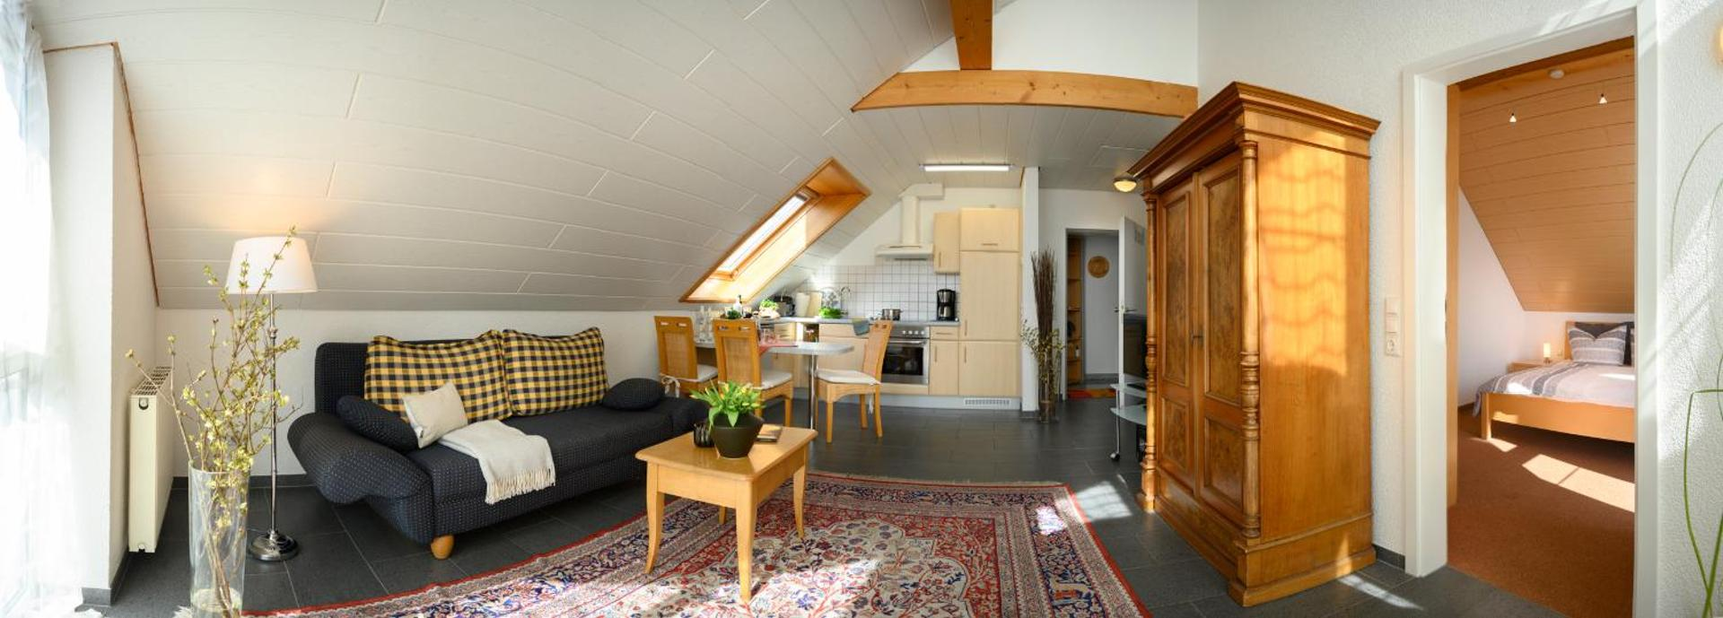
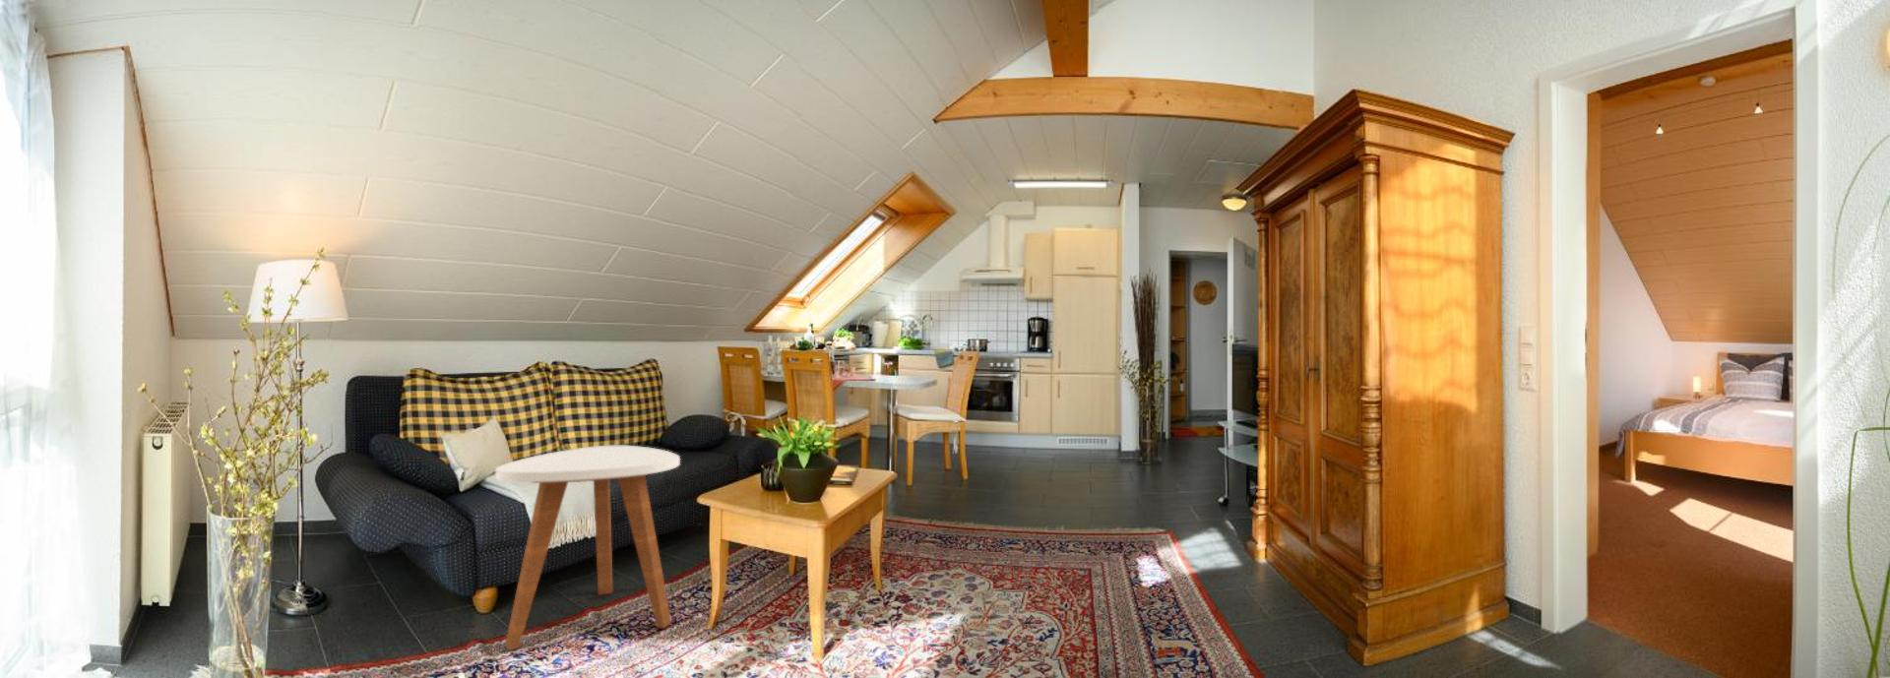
+ side table [495,444,681,652]
